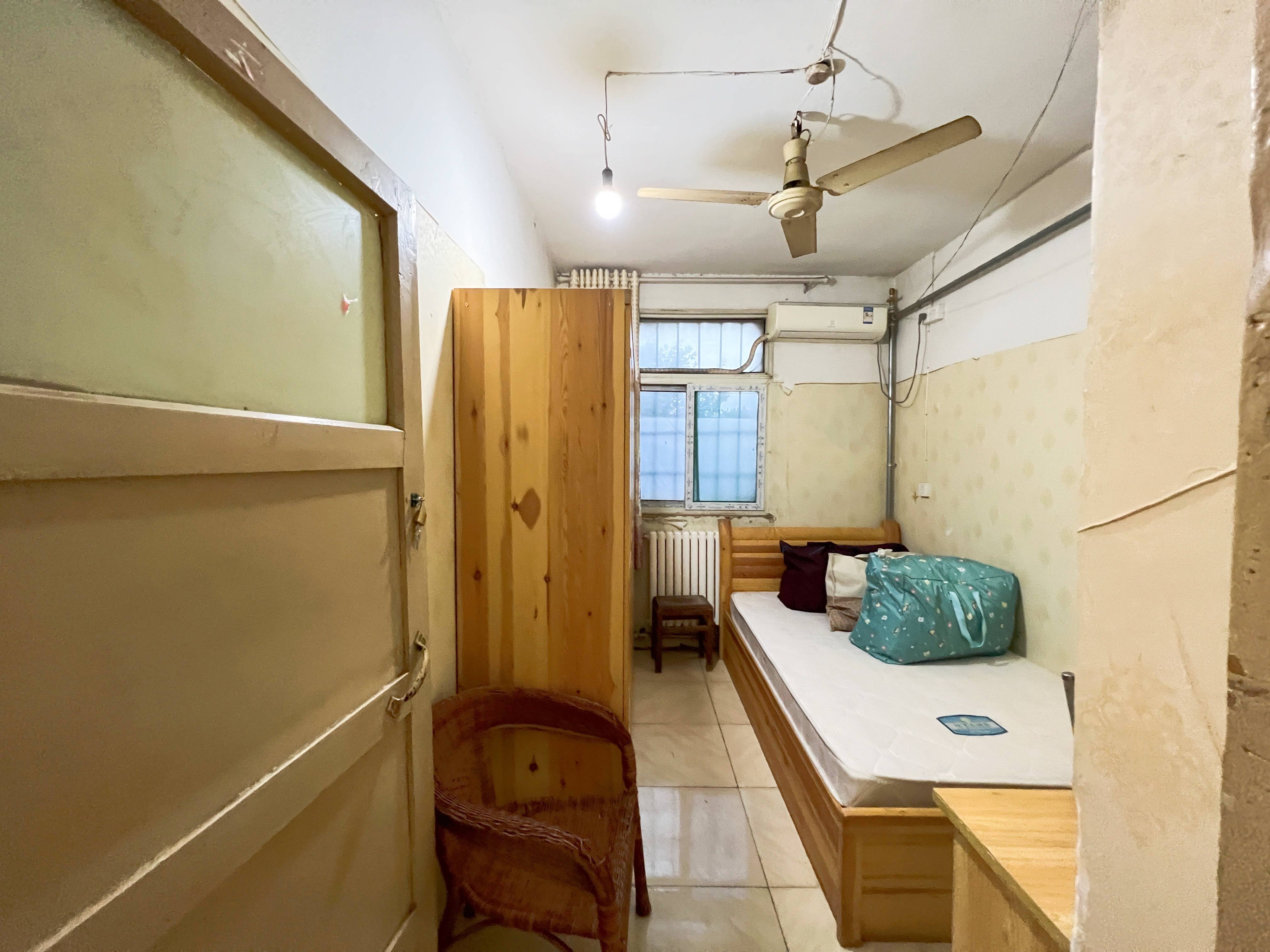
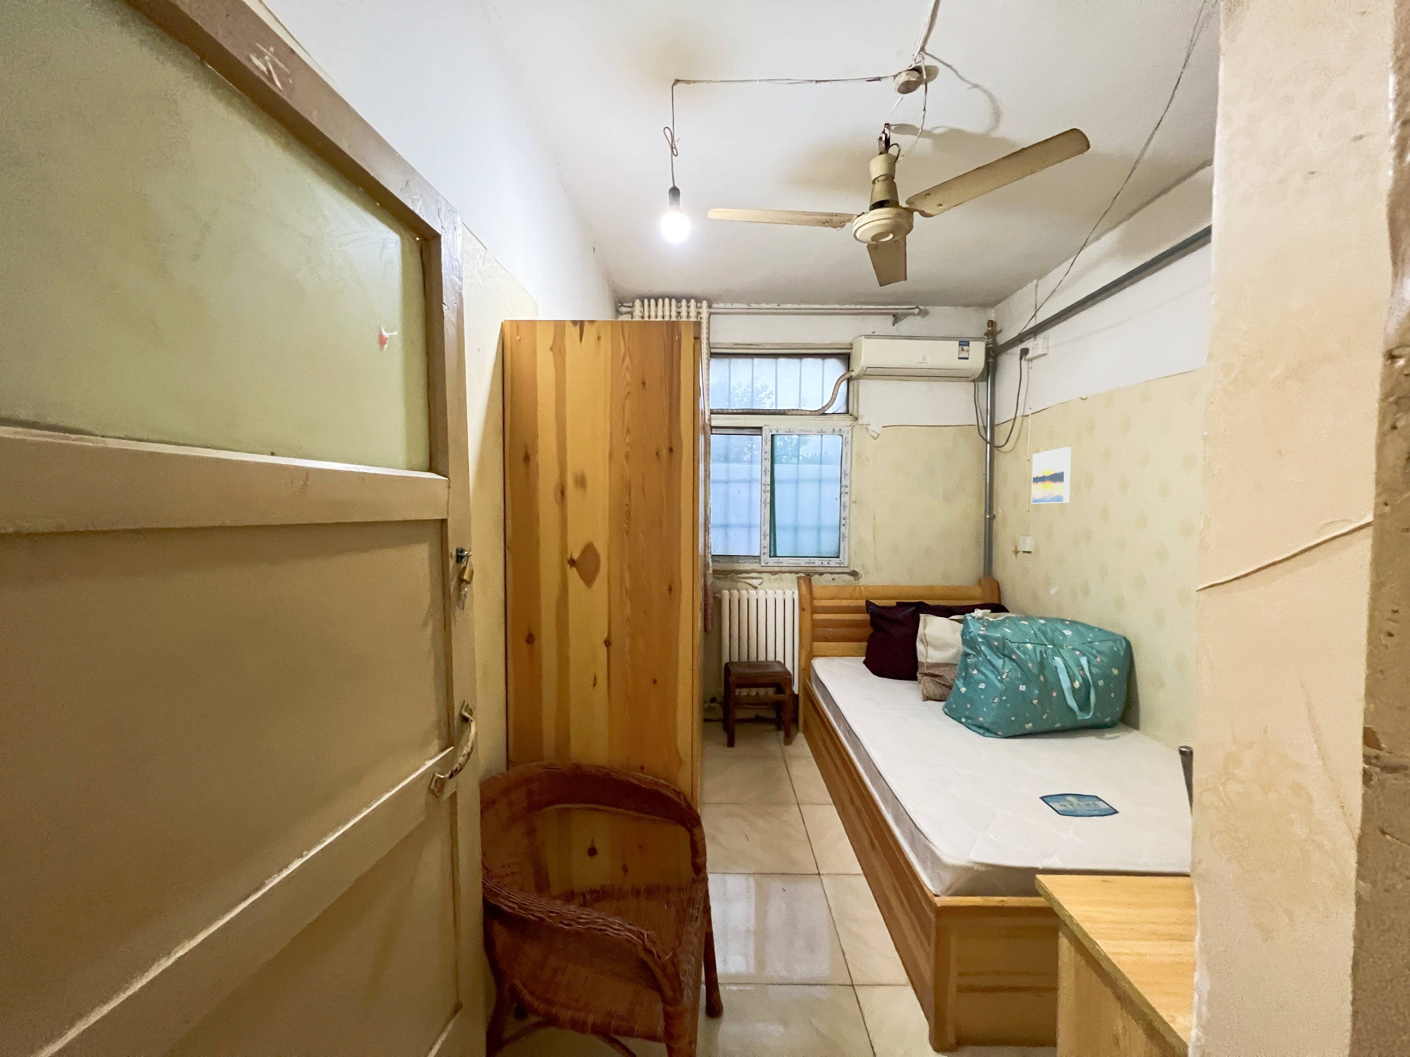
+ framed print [1031,446,1071,504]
